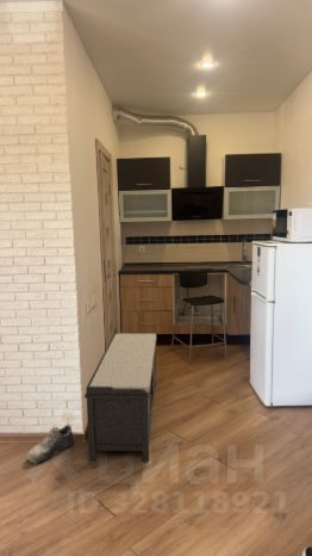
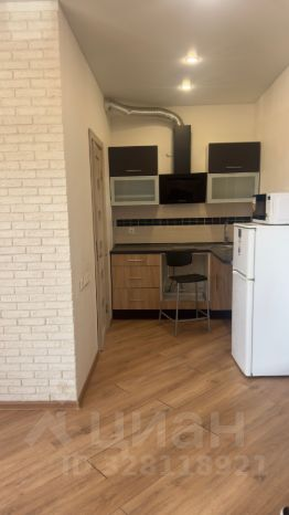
- shoe [25,424,75,465]
- bench [83,332,157,463]
